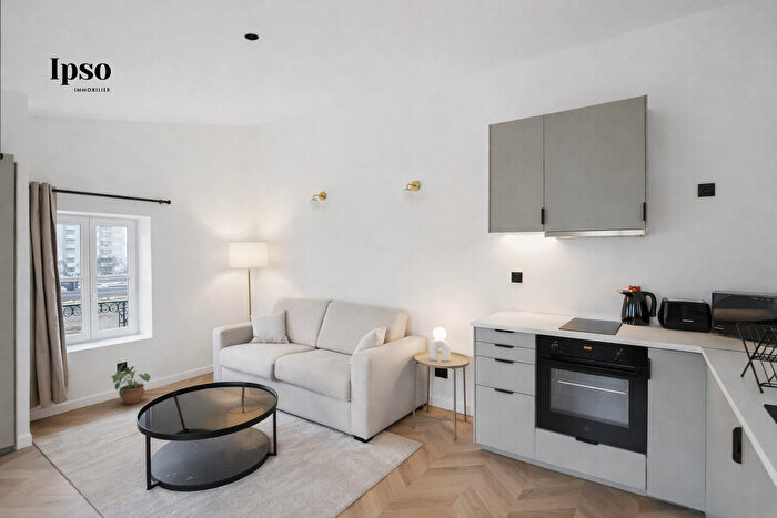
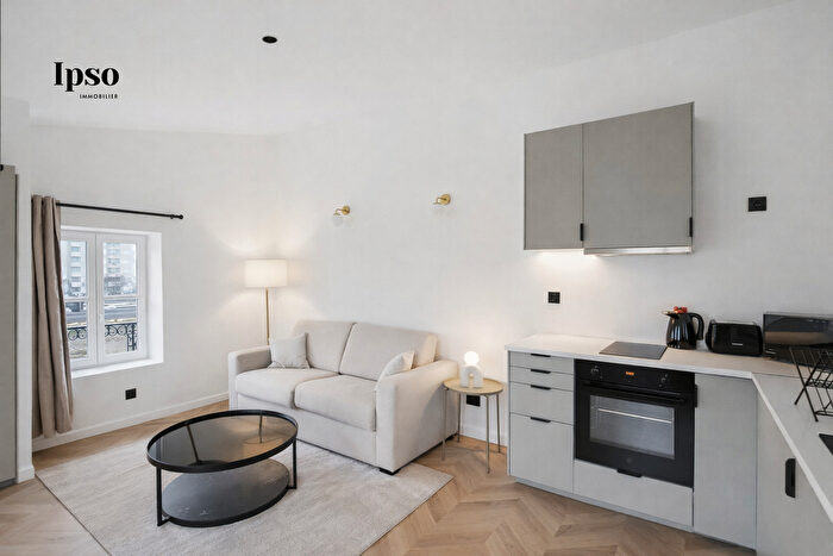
- potted plant [110,363,151,405]
